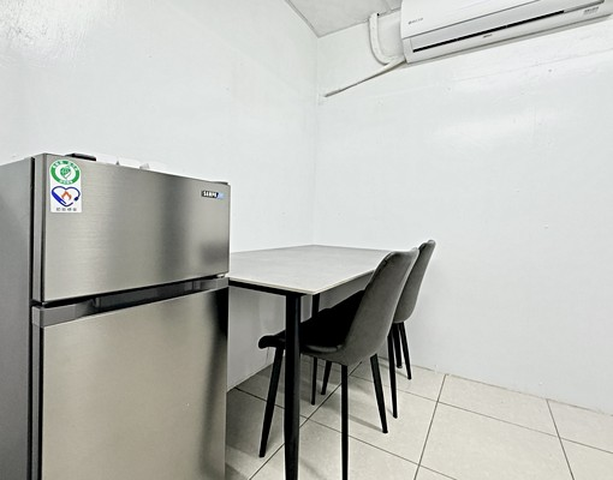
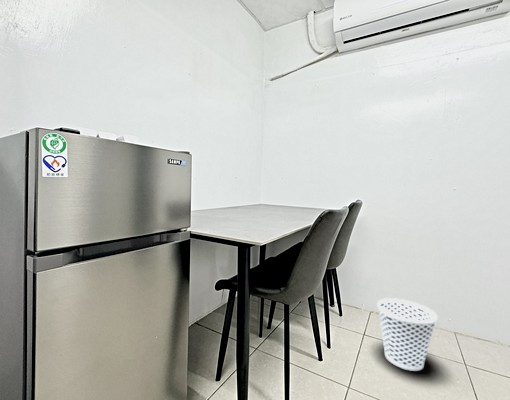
+ wastebasket [376,297,439,372]
